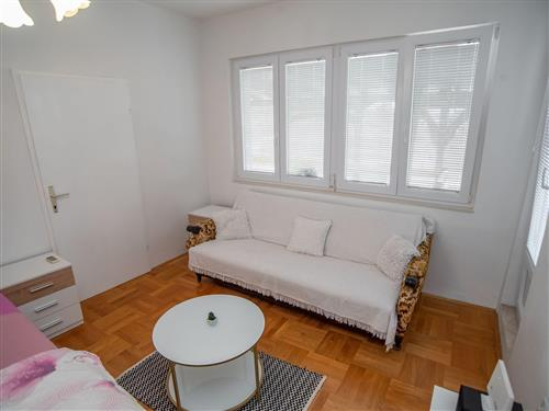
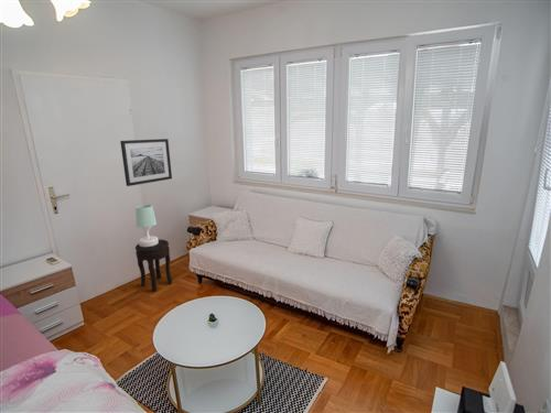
+ wall art [119,138,173,187]
+ table lamp [134,204,159,247]
+ side table [134,239,173,293]
